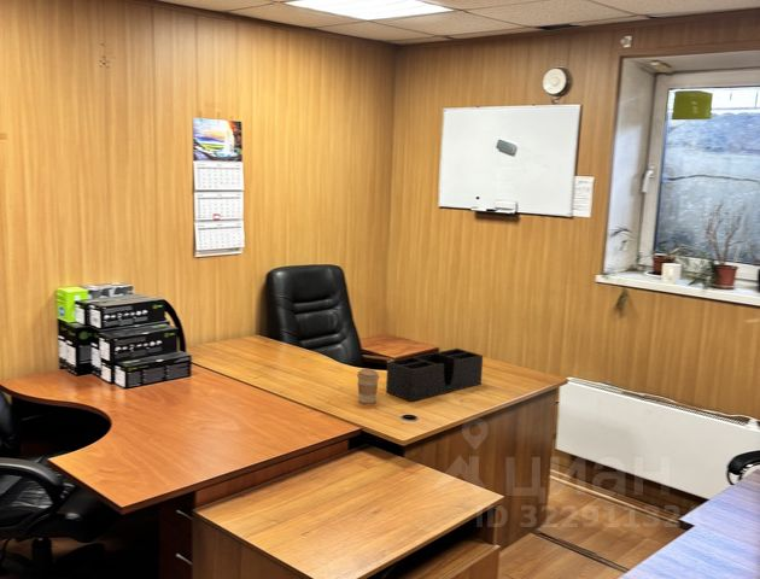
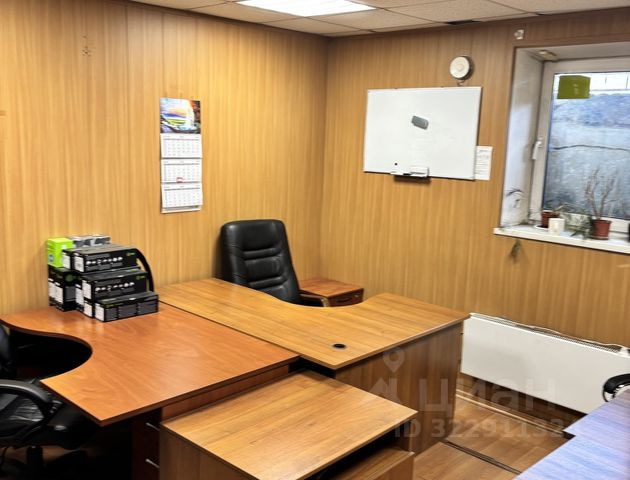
- coffee cup [356,368,380,404]
- desk organizer [385,347,484,403]
